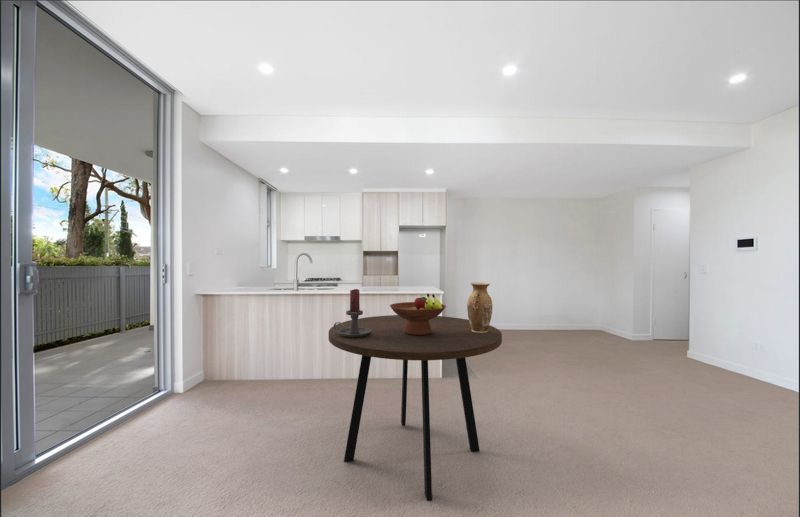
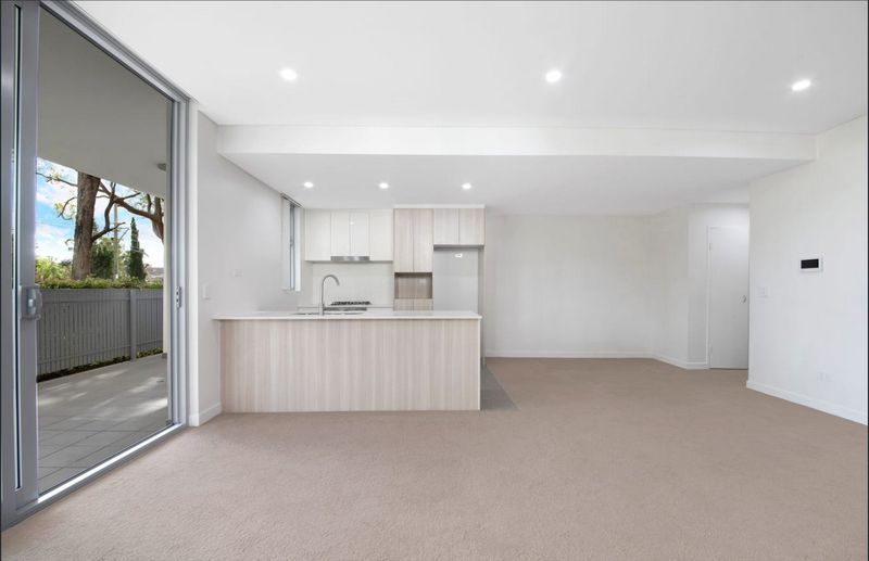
- fruit bowl [389,293,447,335]
- vase [466,282,493,333]
- dining table [328,314,503,502]
- candle holder [333,288,371,338]
